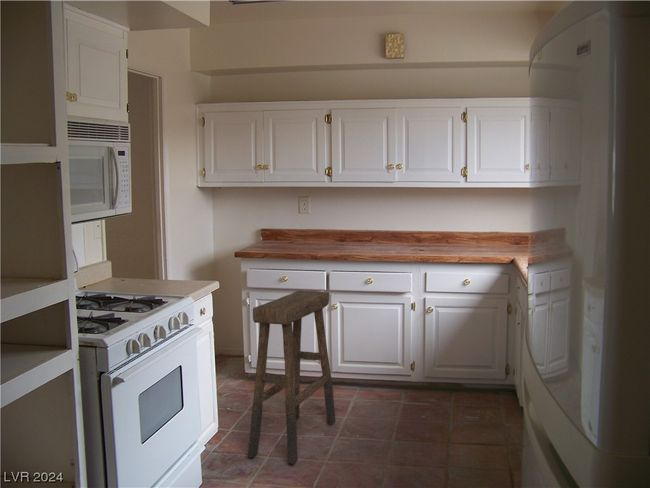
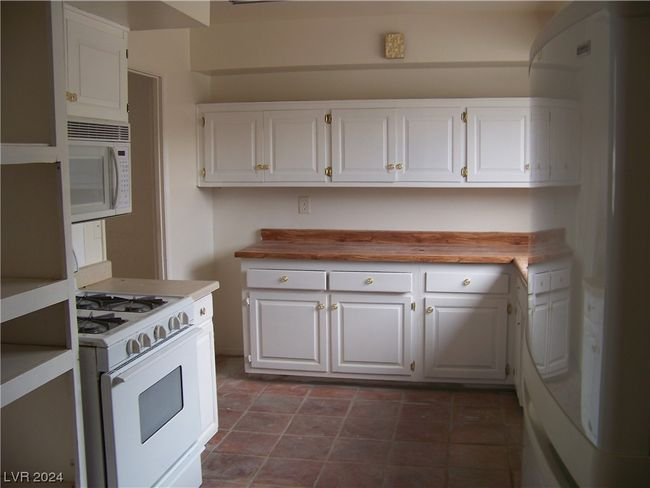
- stool [247,290,337,465]
